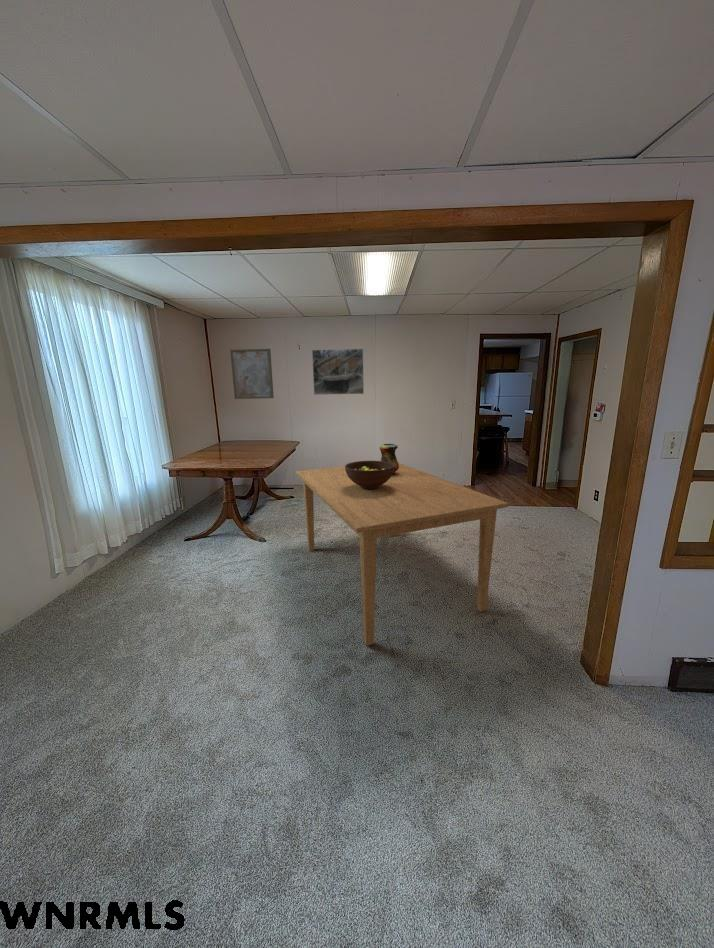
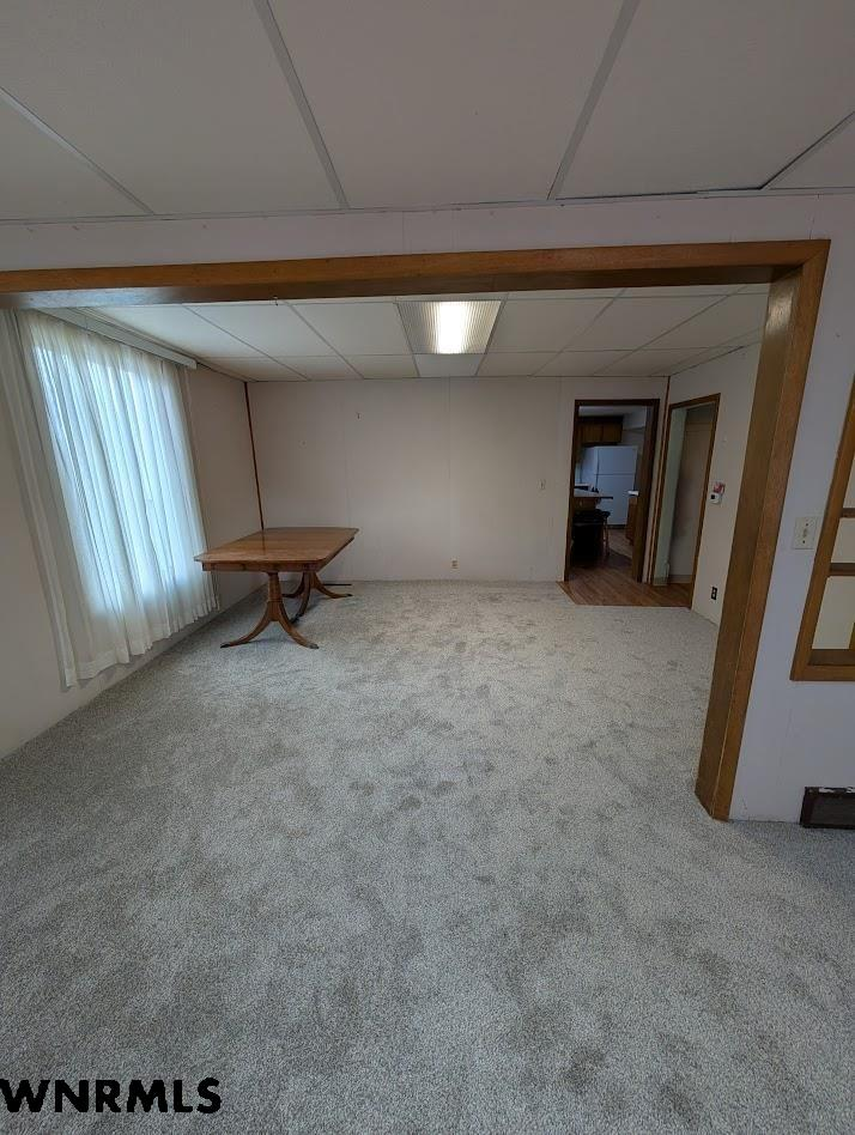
- wall art [229,348,275,400]
- fruit bowl [344,460,395,489]
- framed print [311,348,365,396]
- vase [378,443,399,475]
- dining table [295,462,510,647]
